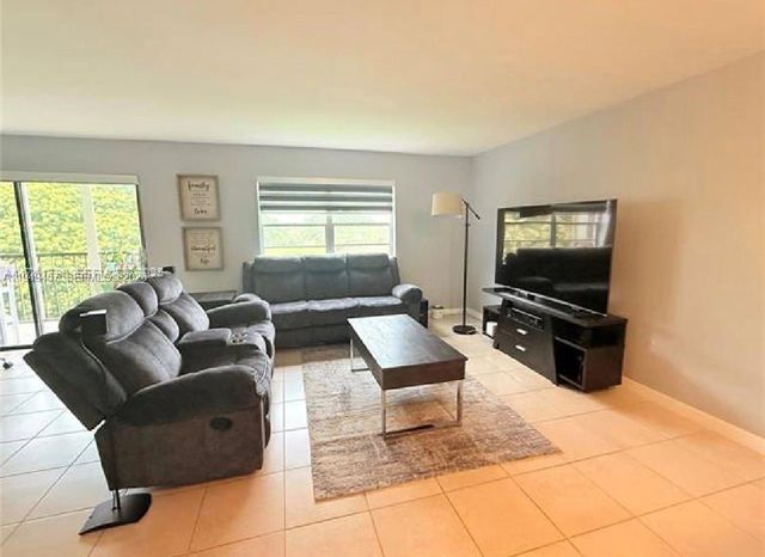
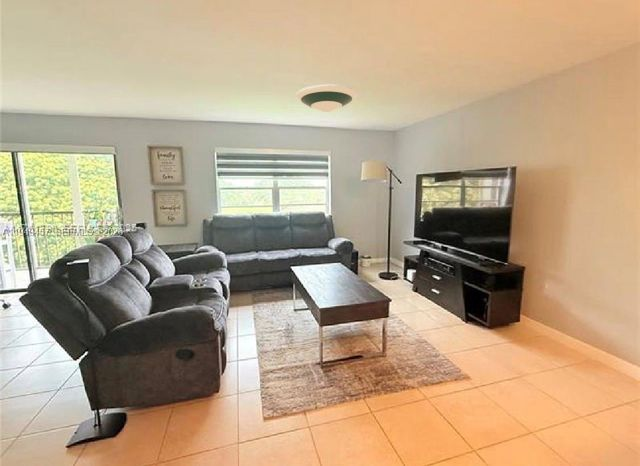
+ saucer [295,84,358,113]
